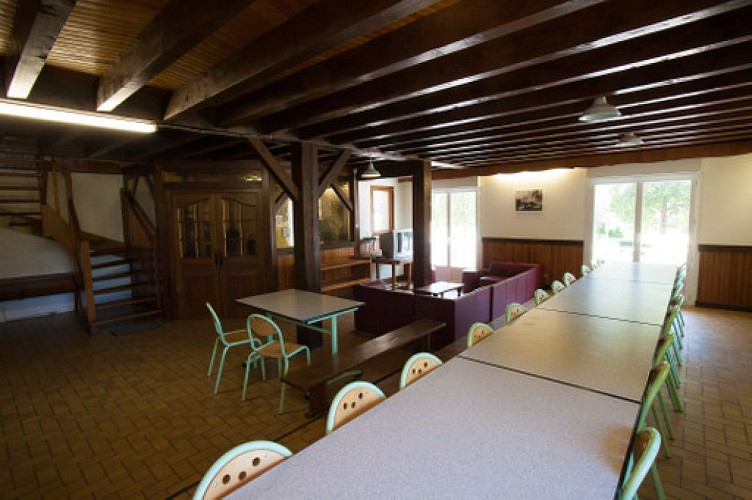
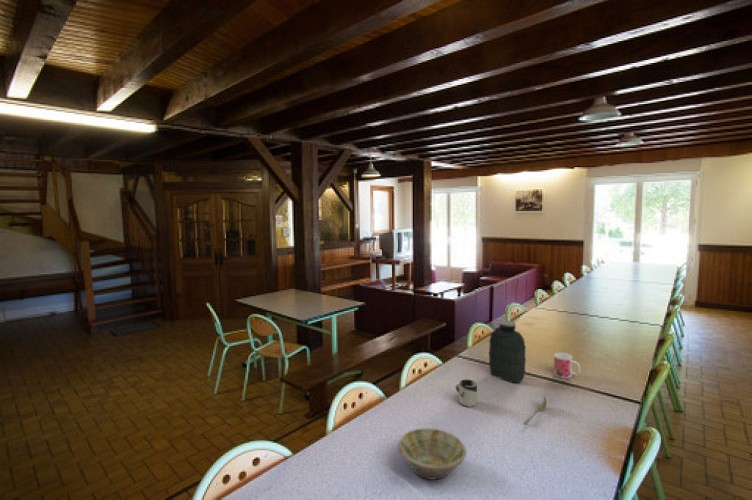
+ bowl [397,427,467,481]
+ water jug [488,320,527,384]
+ mug [553,352,581,380]
+ soupspoon [524,395,547,426]
+ cup [455,378,478,408]
